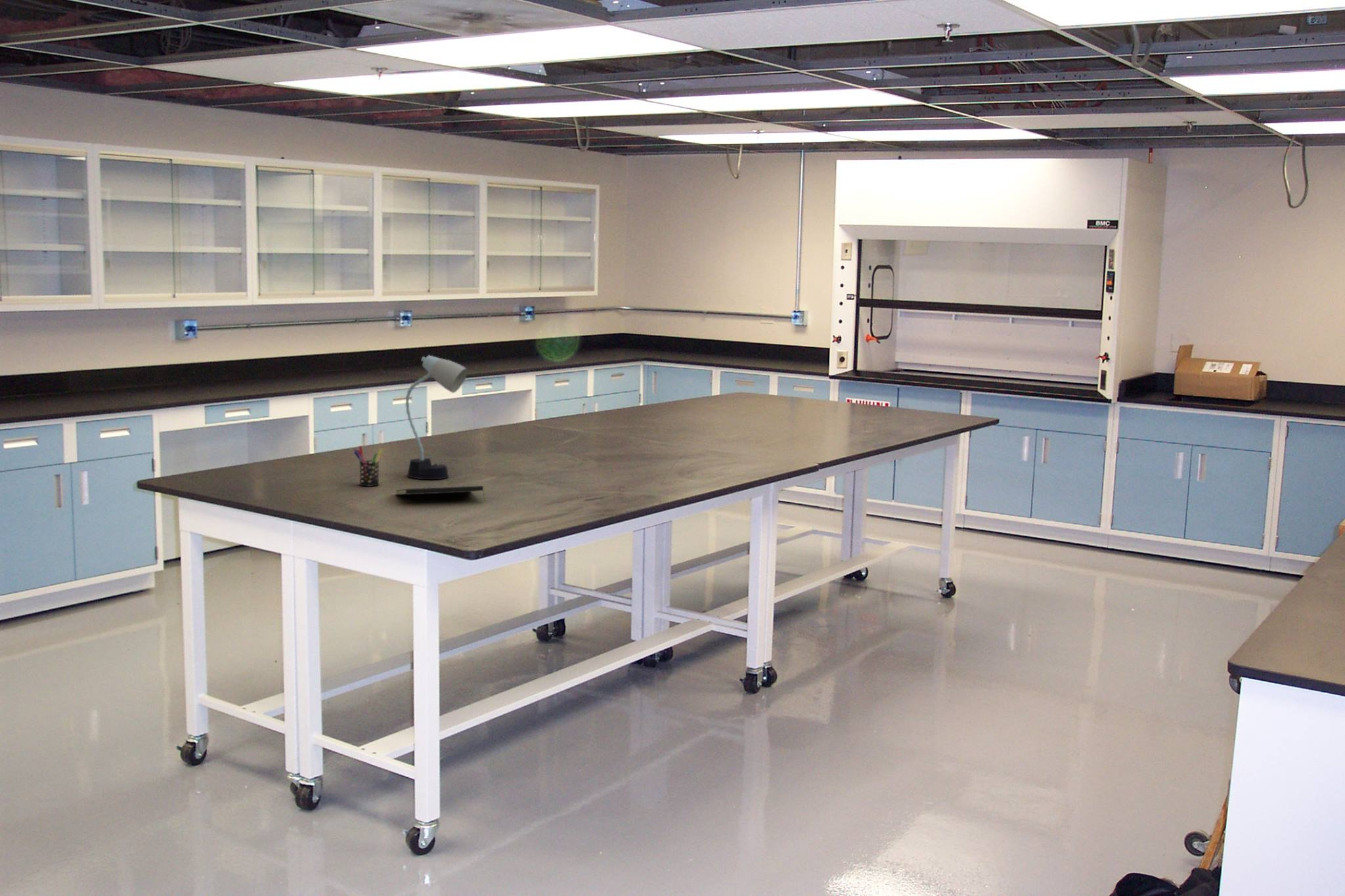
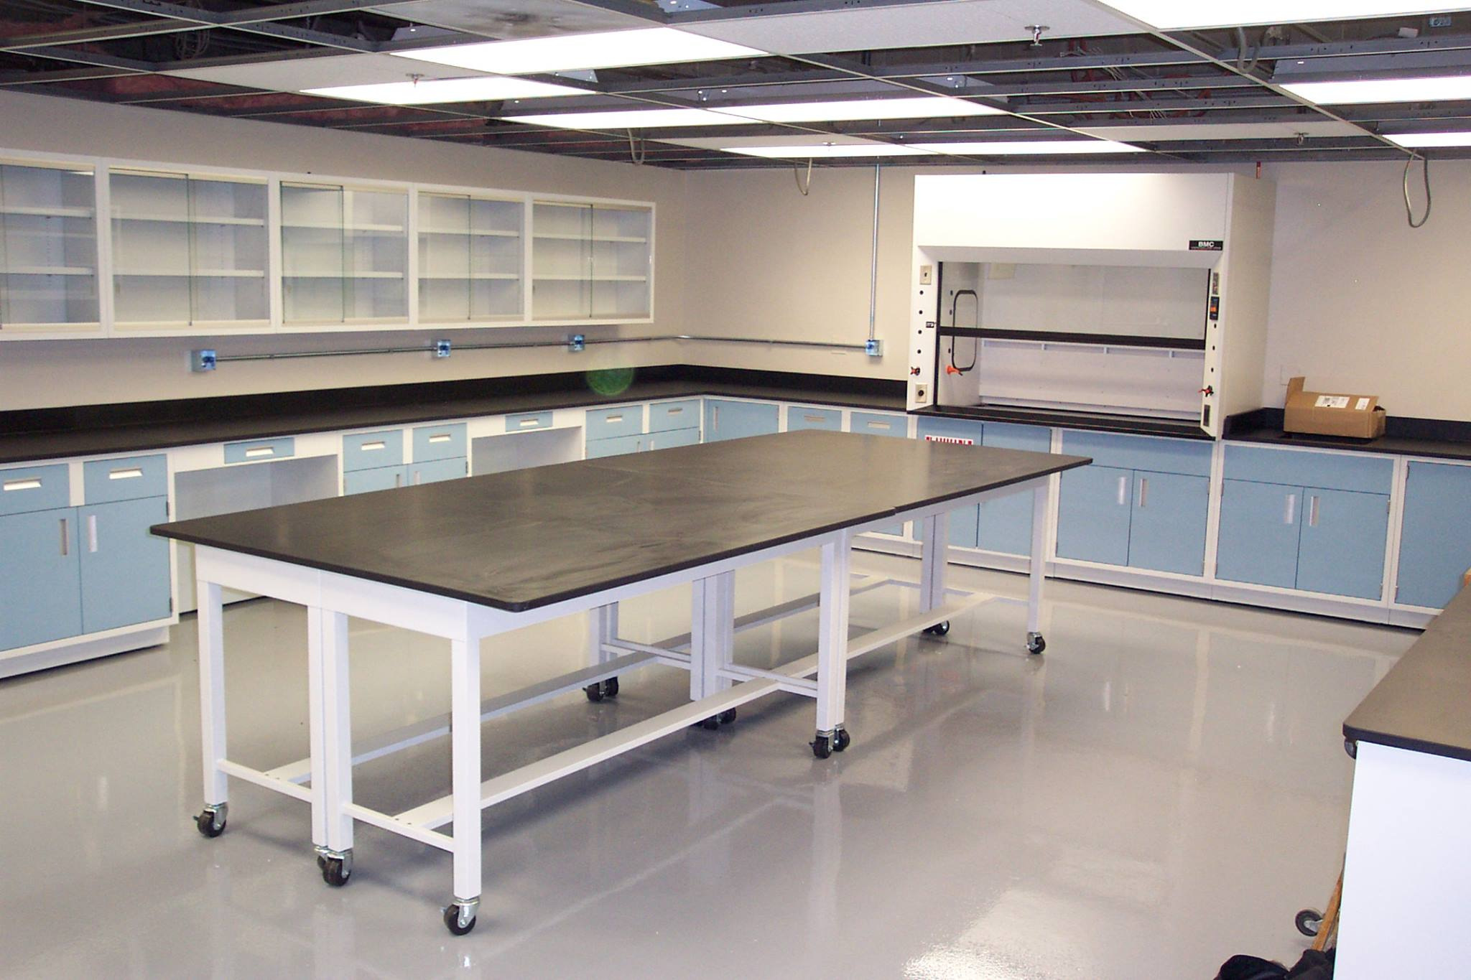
- pen holder [353,445,383,486]
- notepad [395,485,486,501]
- desk lamp [405,354,468,480]
